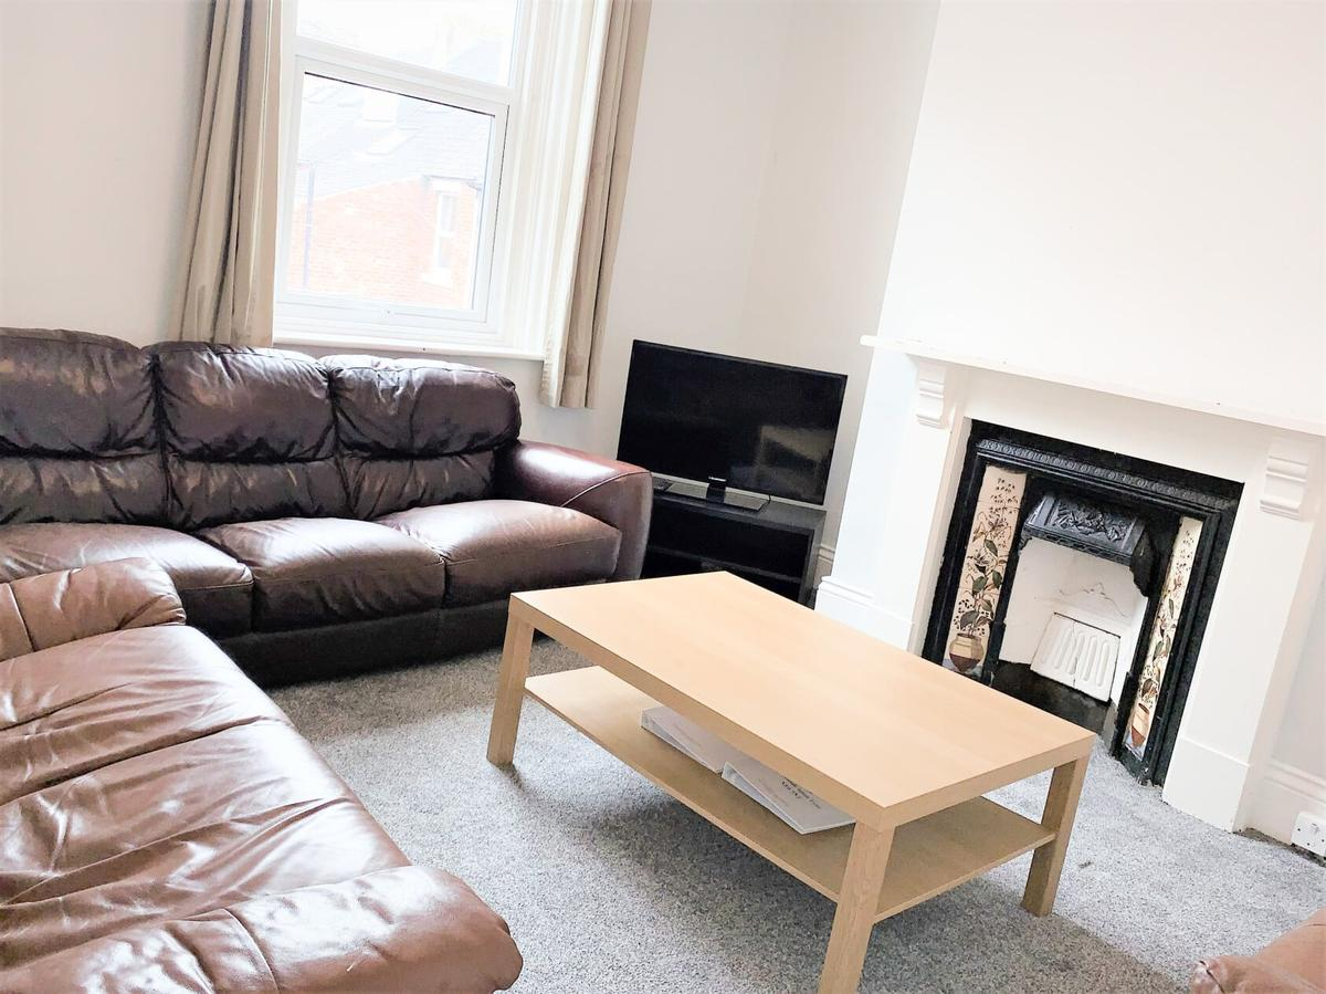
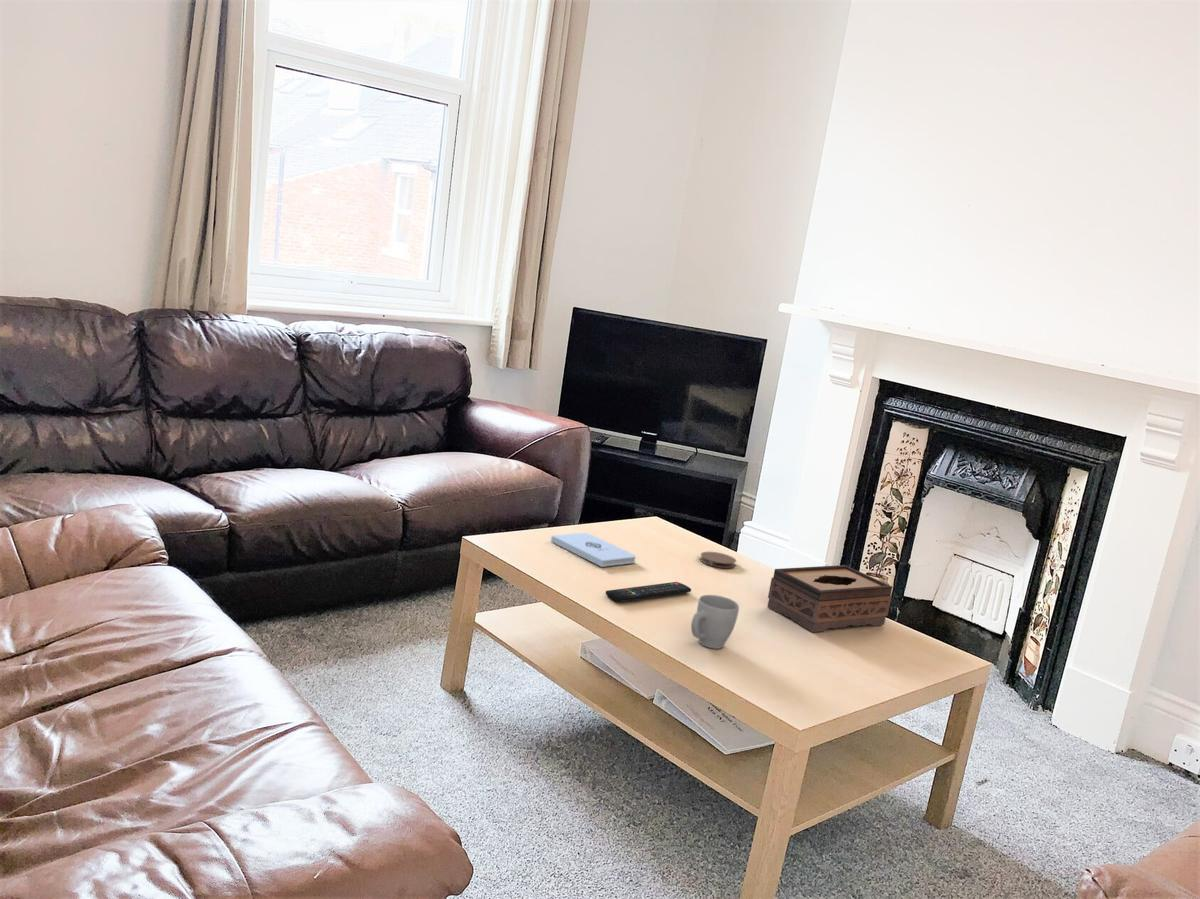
+ mug [690,594,740,650]
+ coaster [699,551,737,569]
+ tissue box [767,564,893,633]
+ remote control [605,581,692,603]
+ notepad [550,532,637,568]
